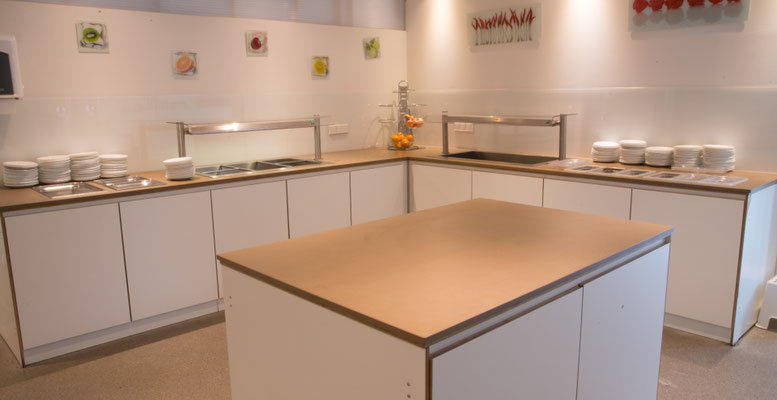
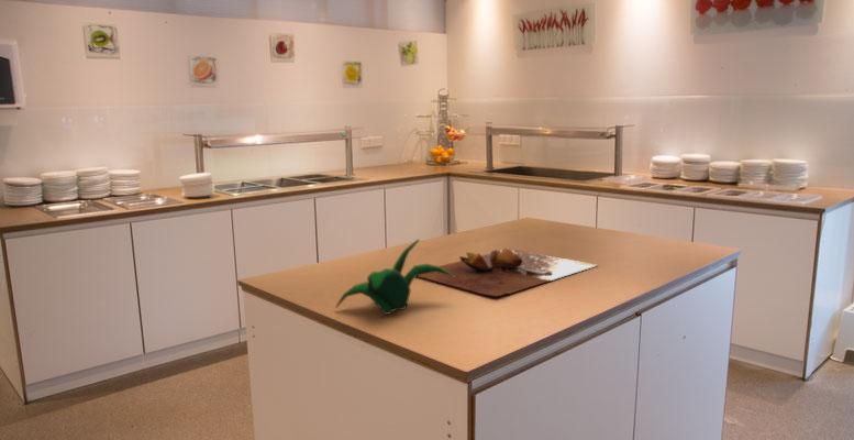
+ cutting board [419,248,599,297]
+ succulent plant [334,238,455,316]
